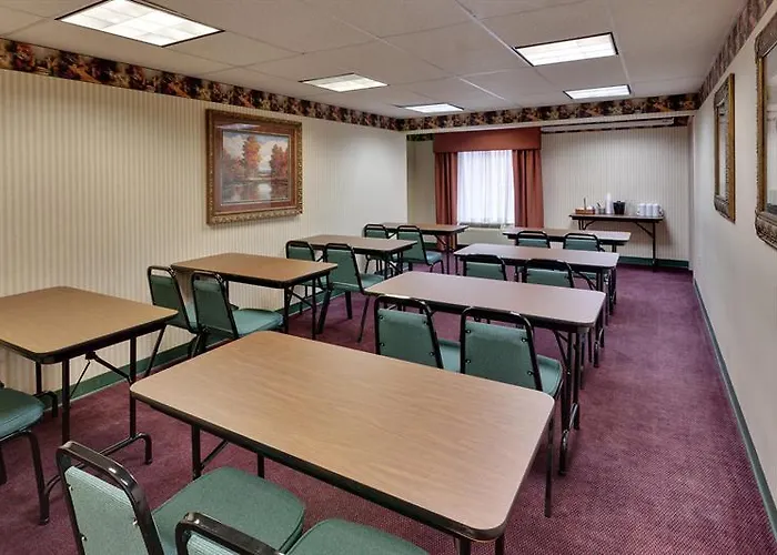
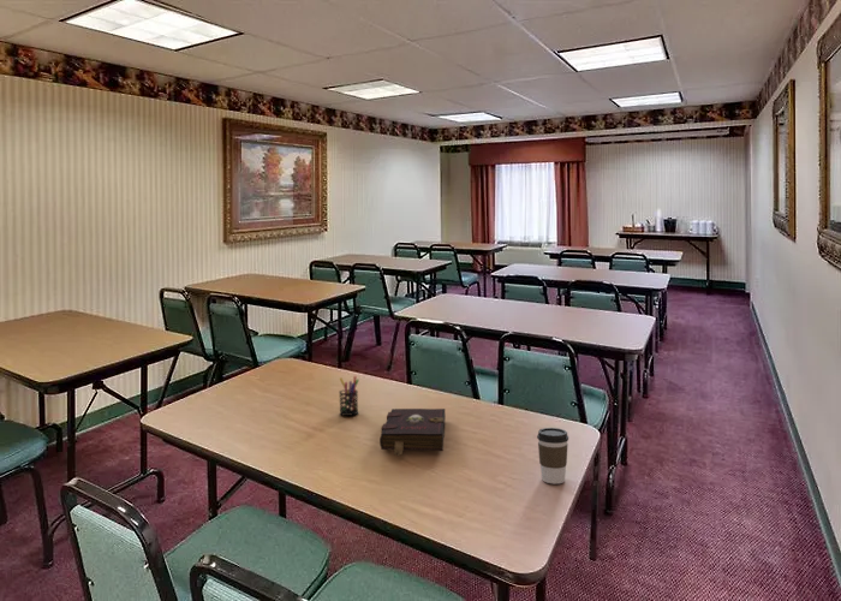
+ pen holder [338,375,360,417]
+ book [378,407,447,457]
+ coffee cup [536,427,569,484]
